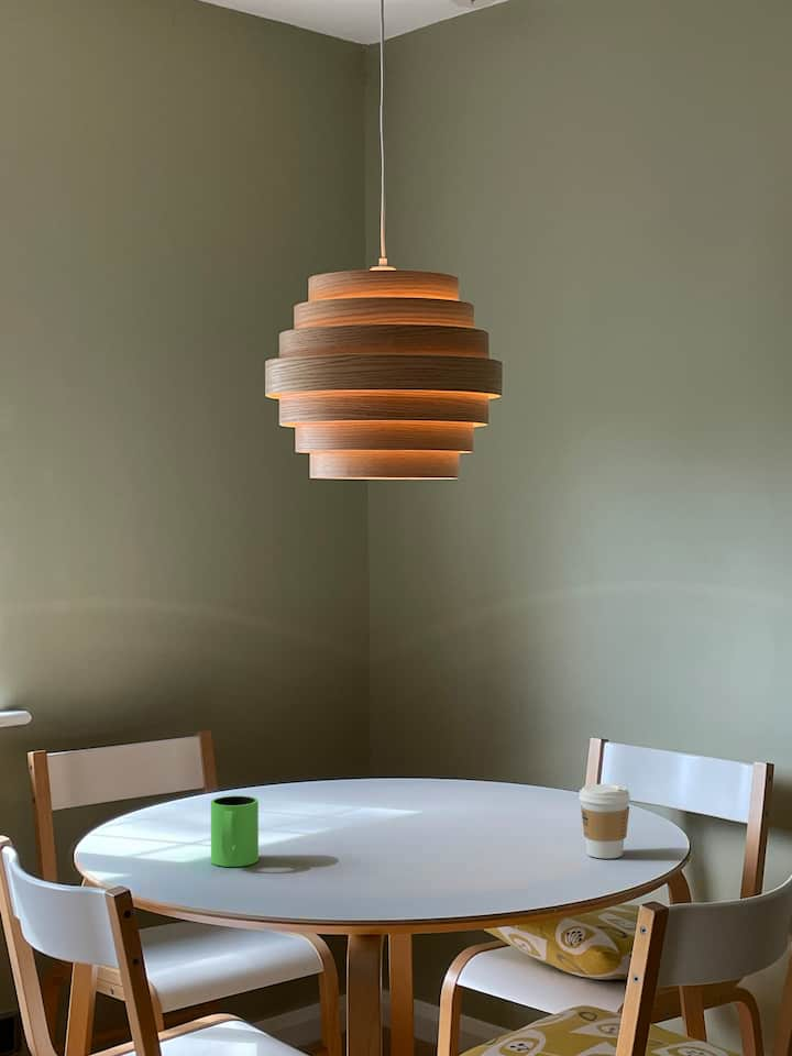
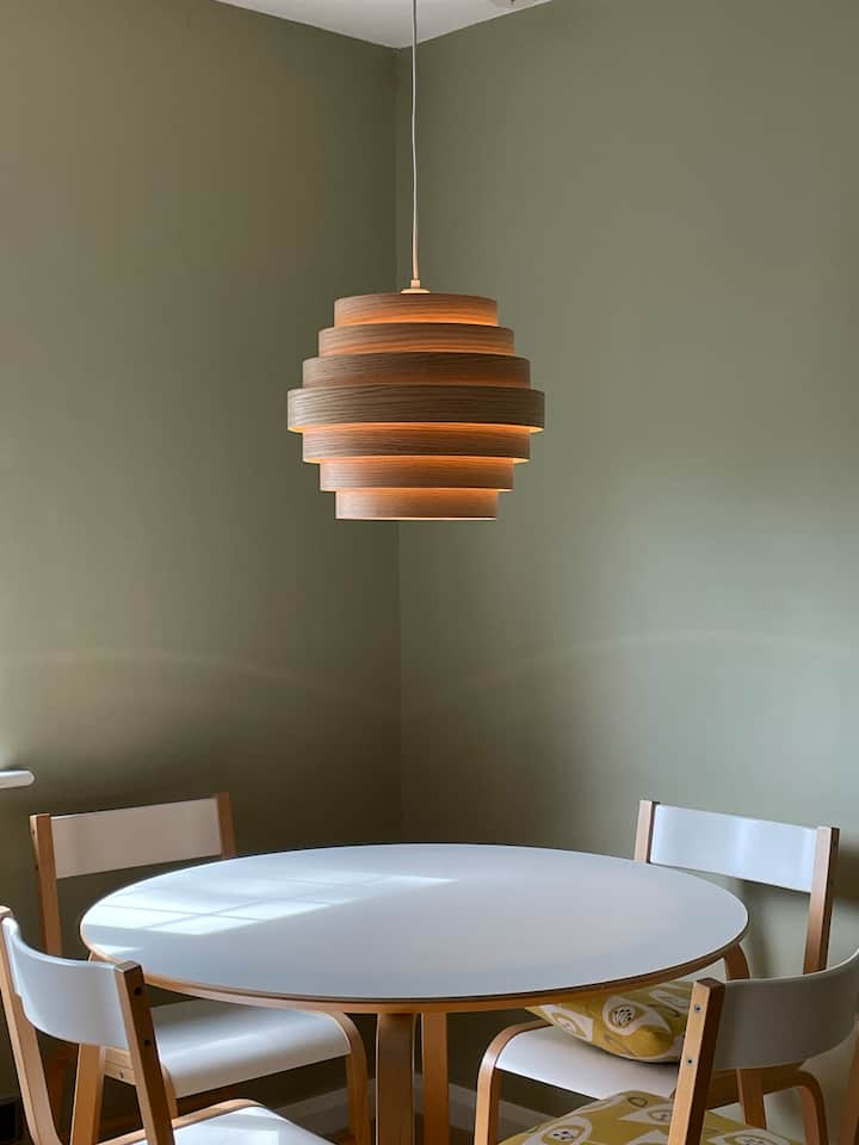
- mug [210,794,260,868]
- coffee cup [579,783,630,859]
